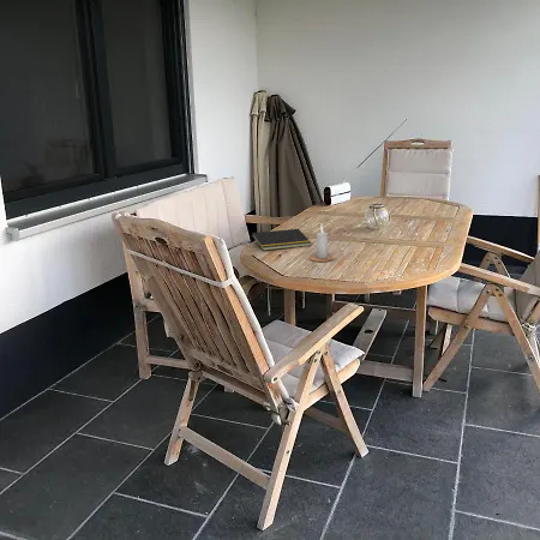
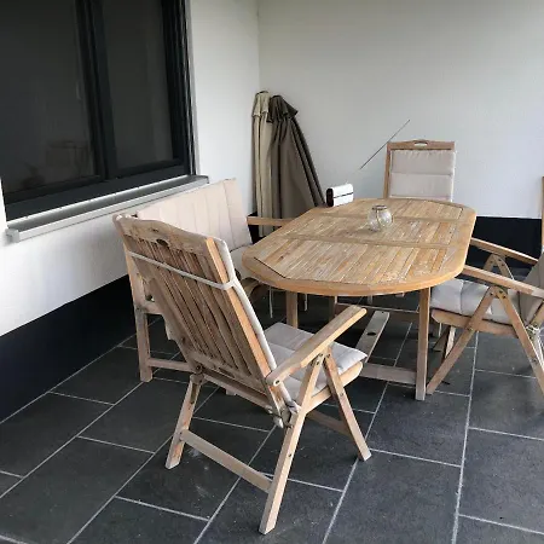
- notepad [250,228,312,252]
- candle [308,224,336,263]
